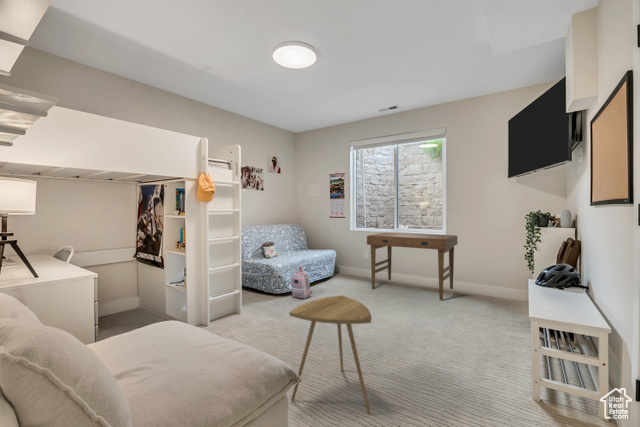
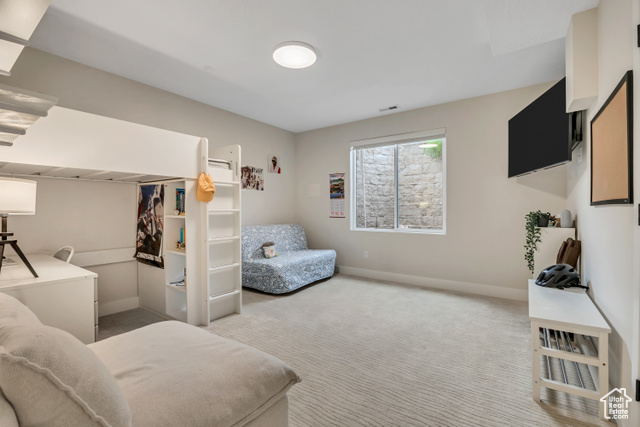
- side table [288,294,372,415]
- desk [366,232,458,301]
- backpack [290,266,313,300]
